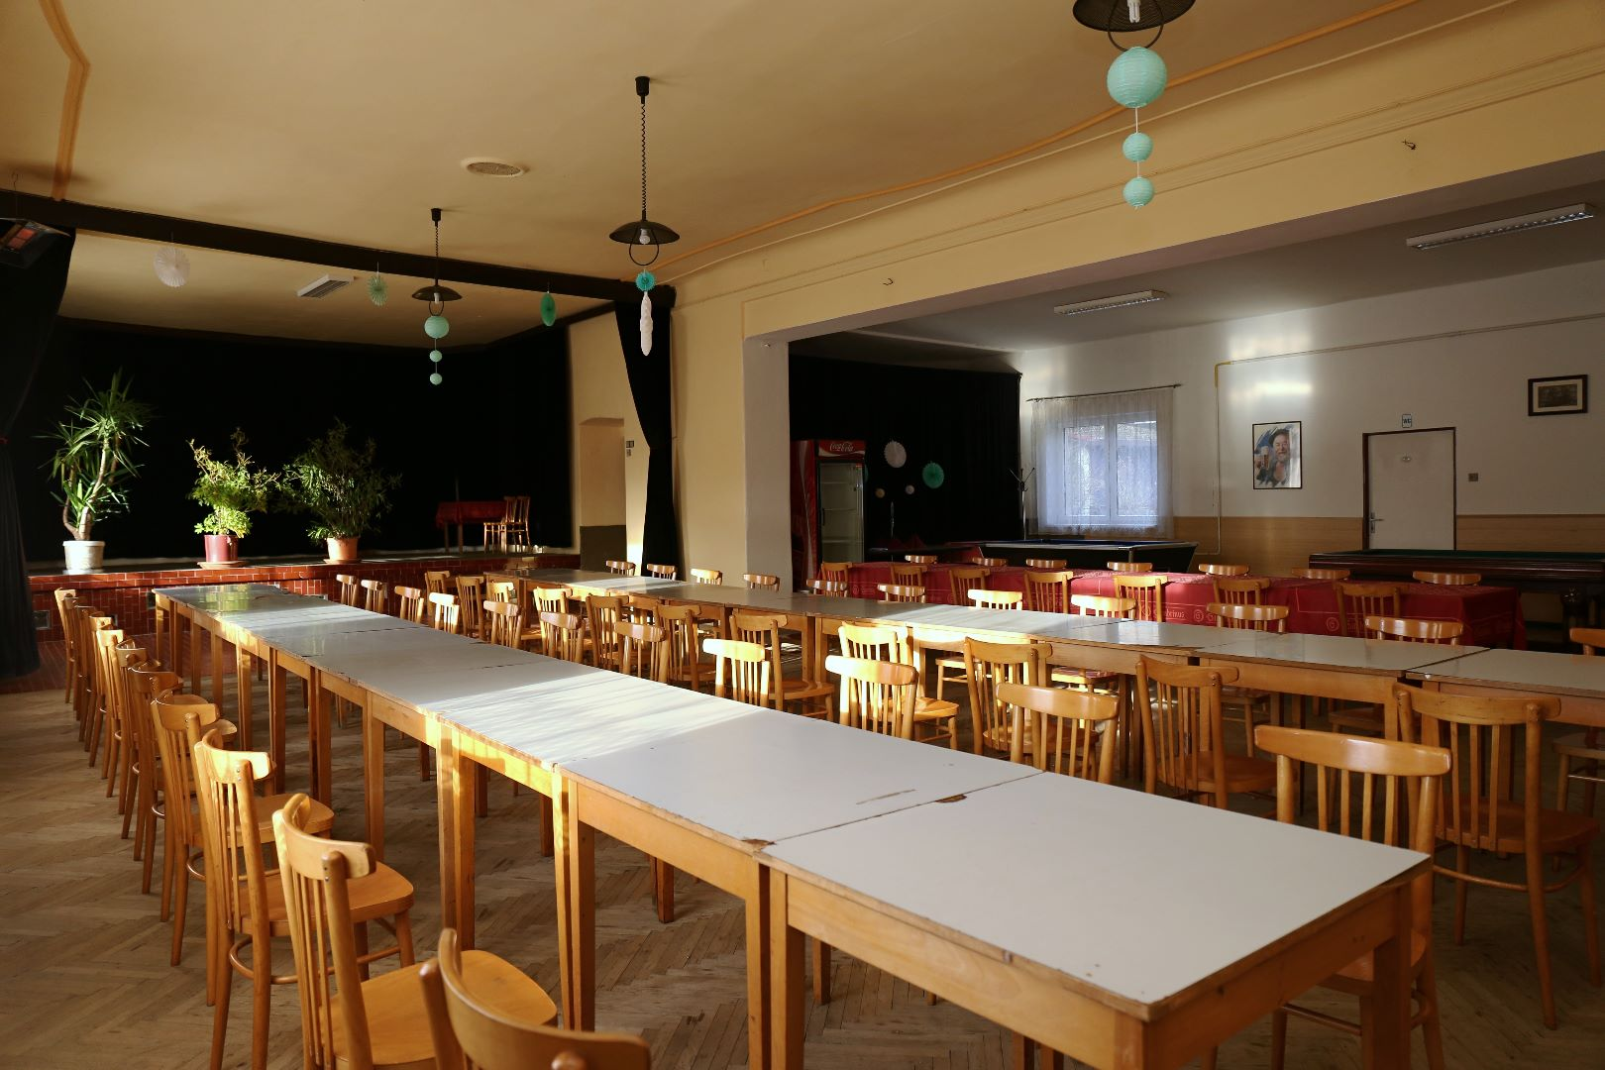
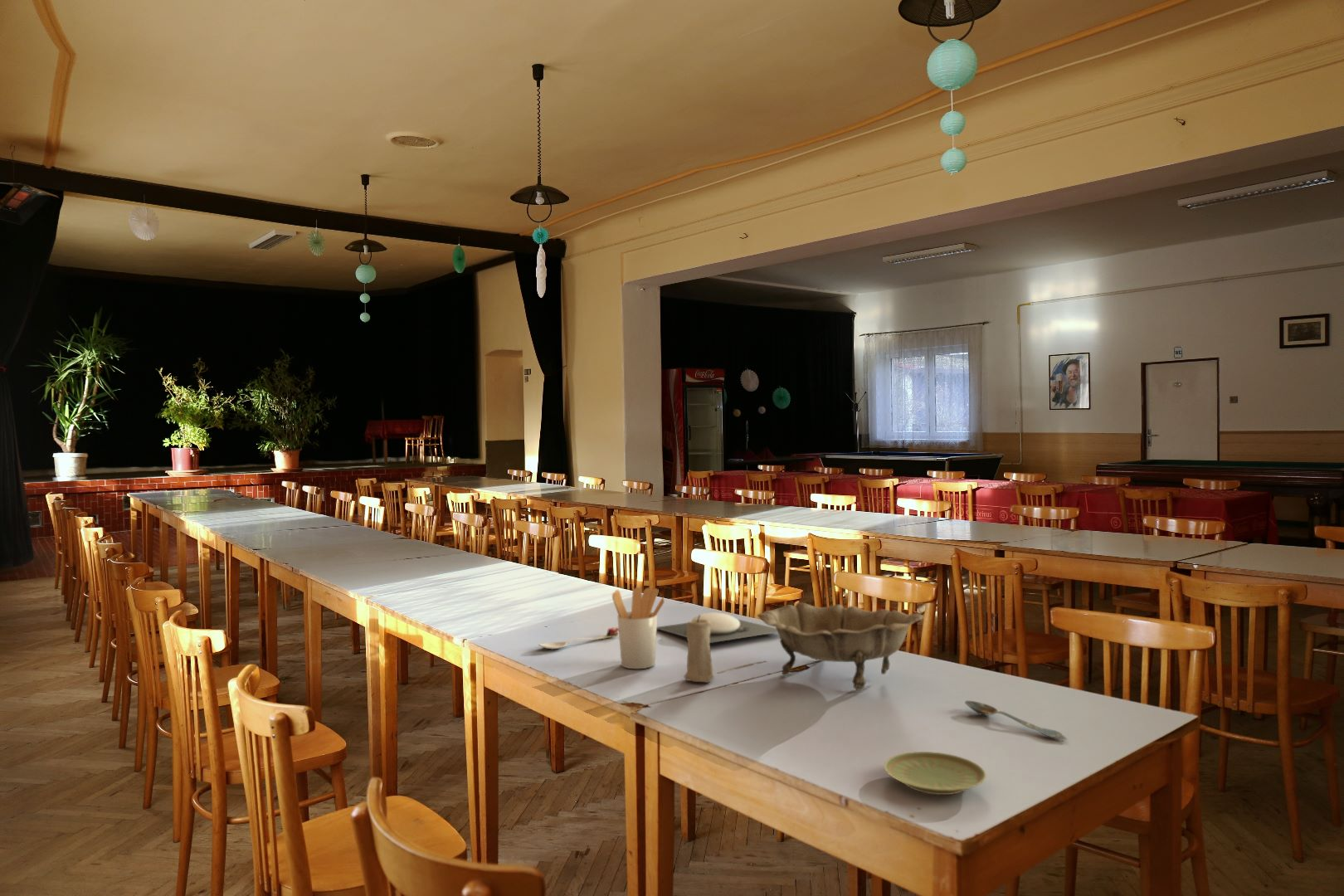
+ utensil holder [611,587,665,670]
+ decorative bowl [756,602,924,691]
+ spoon [964,700,1068,740]
+ candle [684,614,715,684]
+ plate [656,612,778,644]
+ plate [884,751,987,796]
+ spoon [538,626,619,650]
